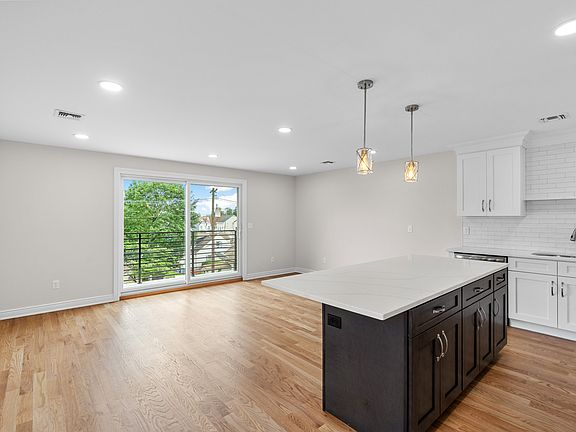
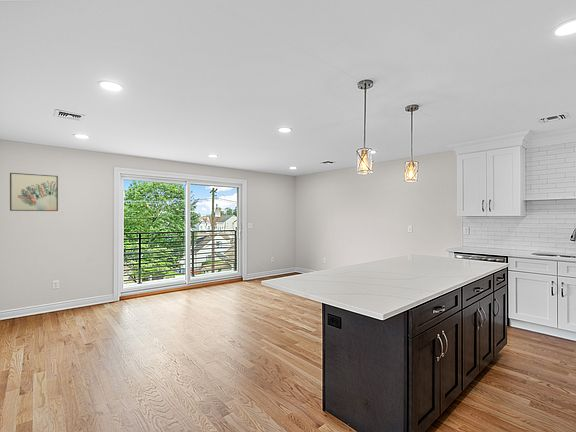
+ wall art [9,172,59,212]
